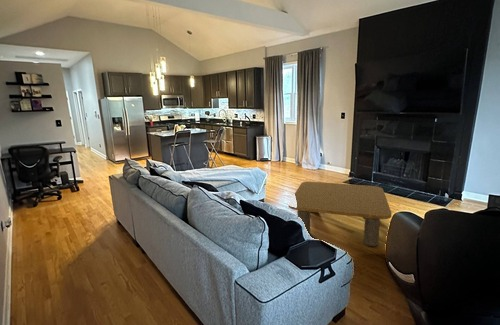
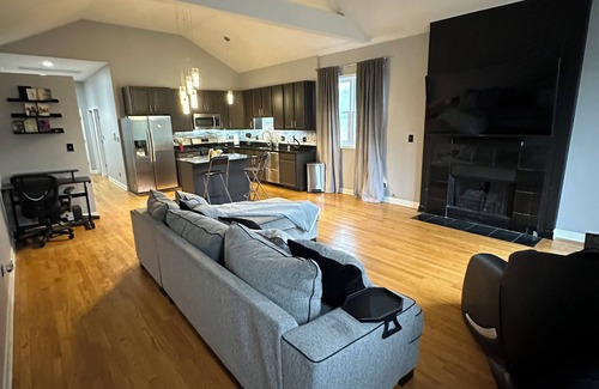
- coffee table [288,181,393,247]
